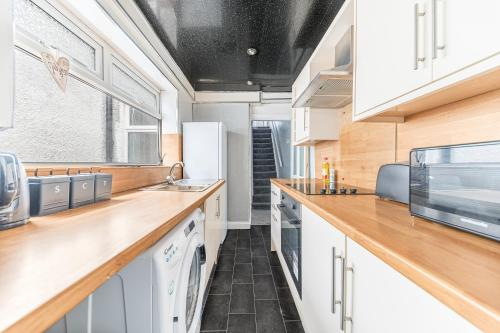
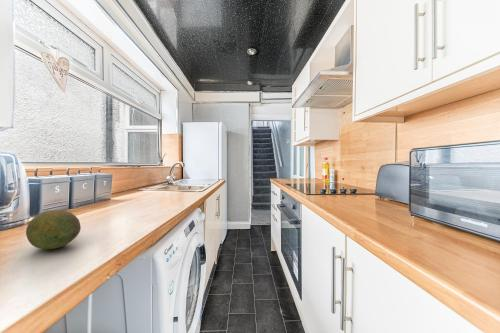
+ fruit [25,209,82,250]
